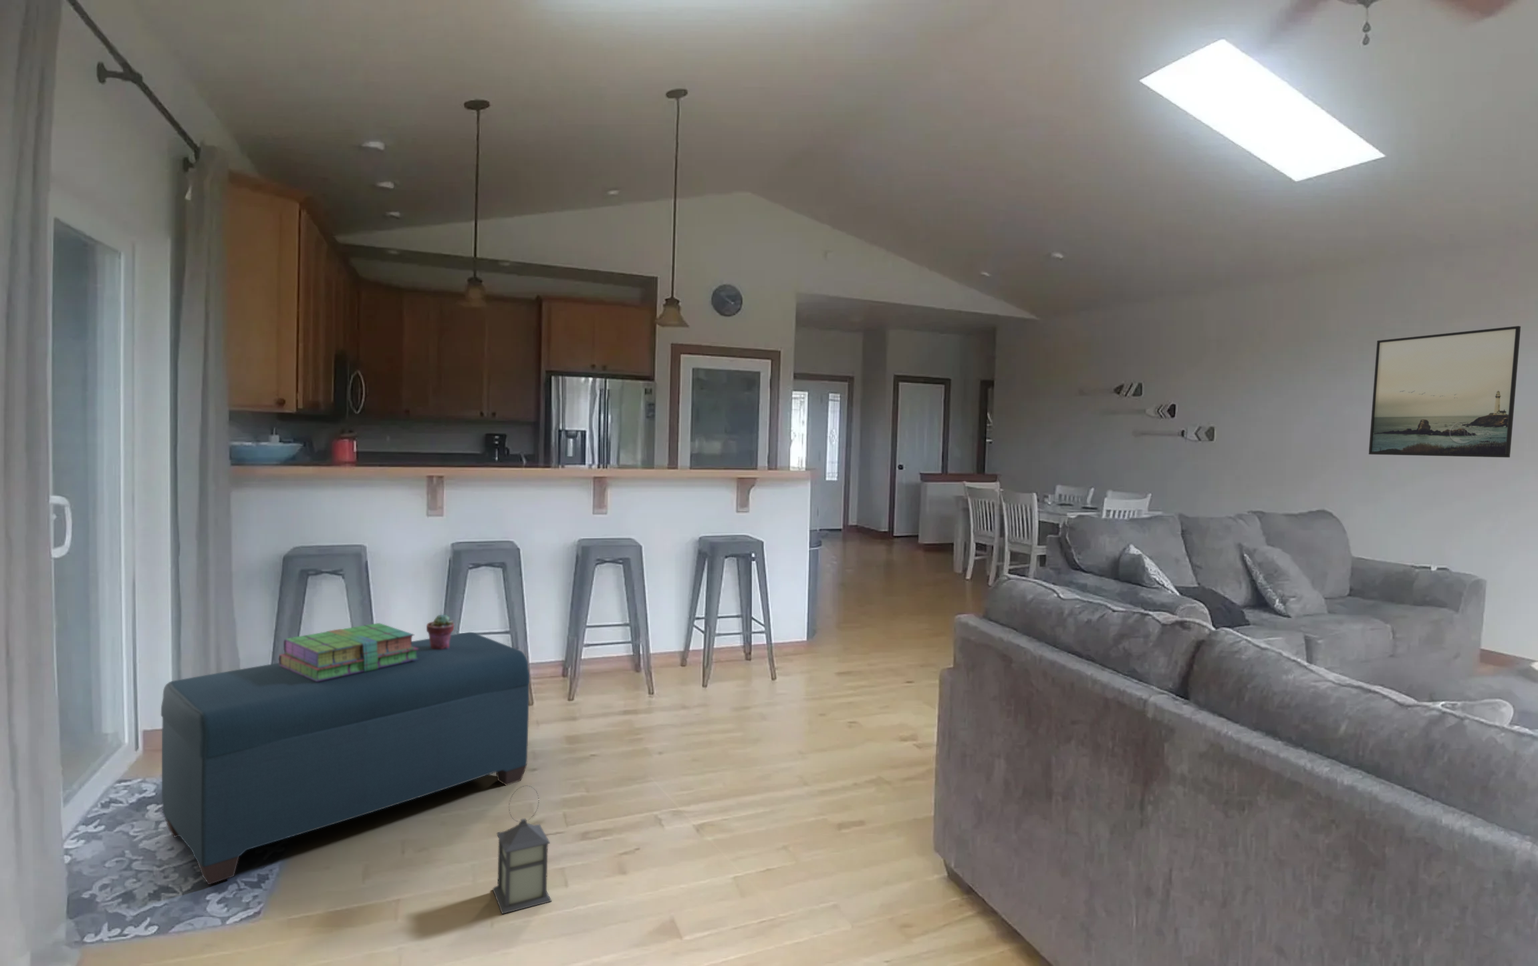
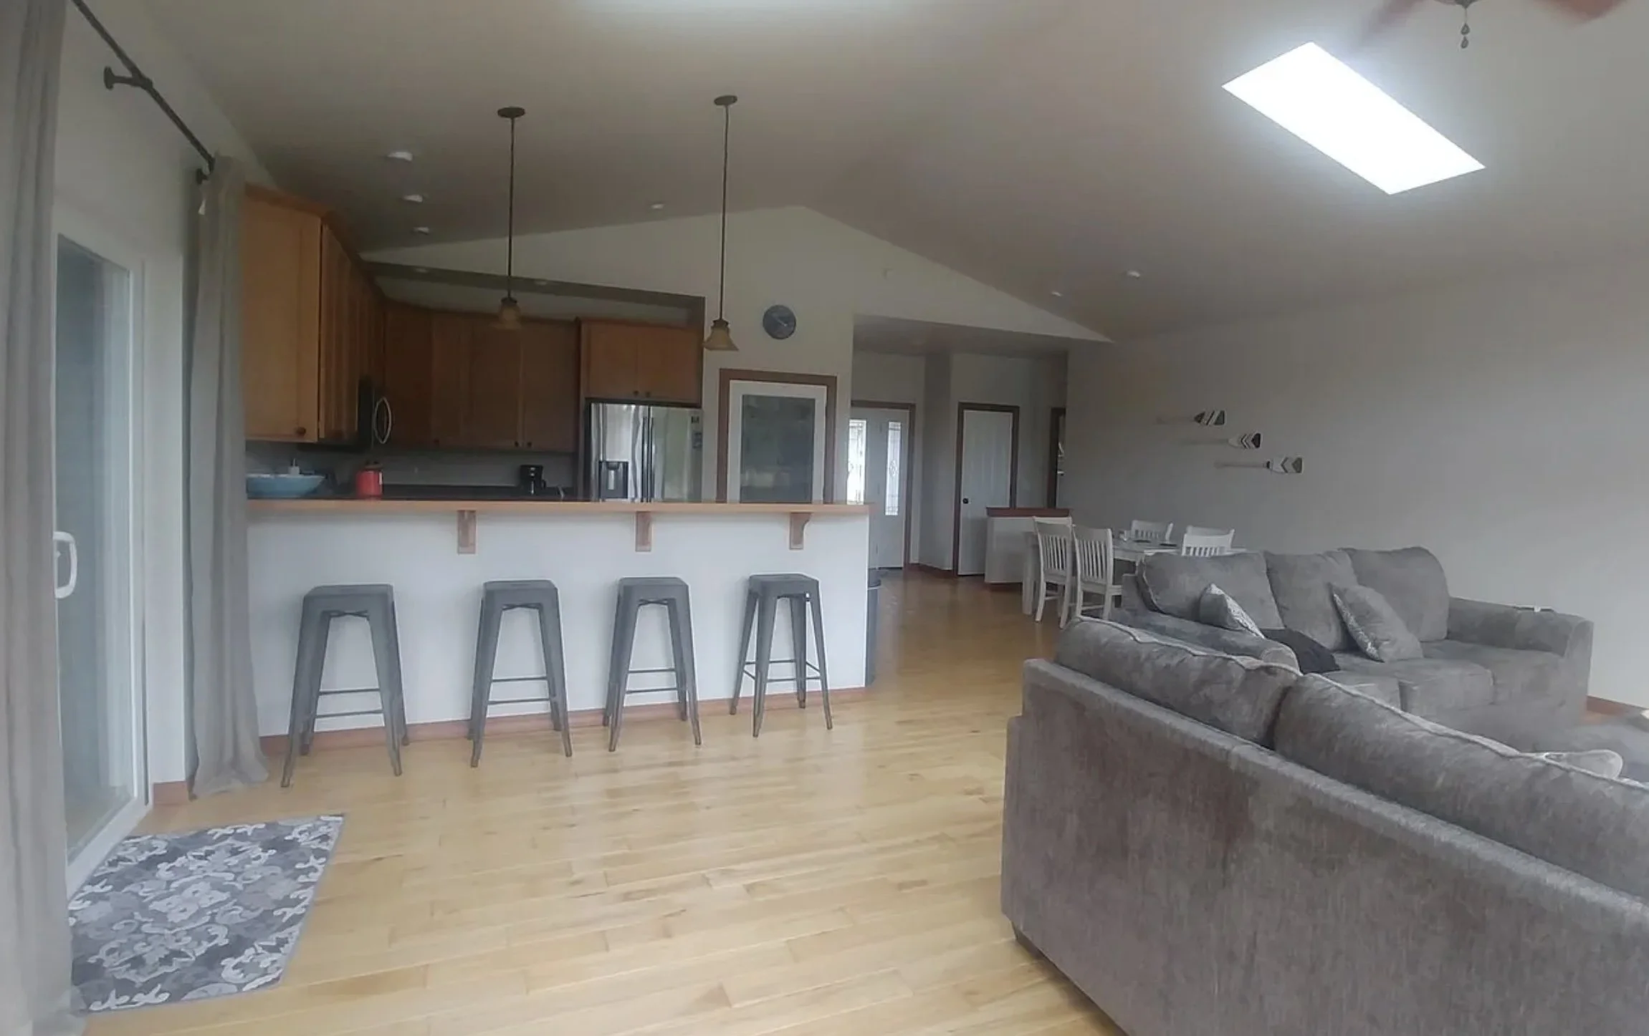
- bench [160,631,530,885]
- stack of books [278,622,419,681]
- potted succulent [425,613,454,650]
- lantern [492,785,552,915]
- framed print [1369,325,1521,459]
